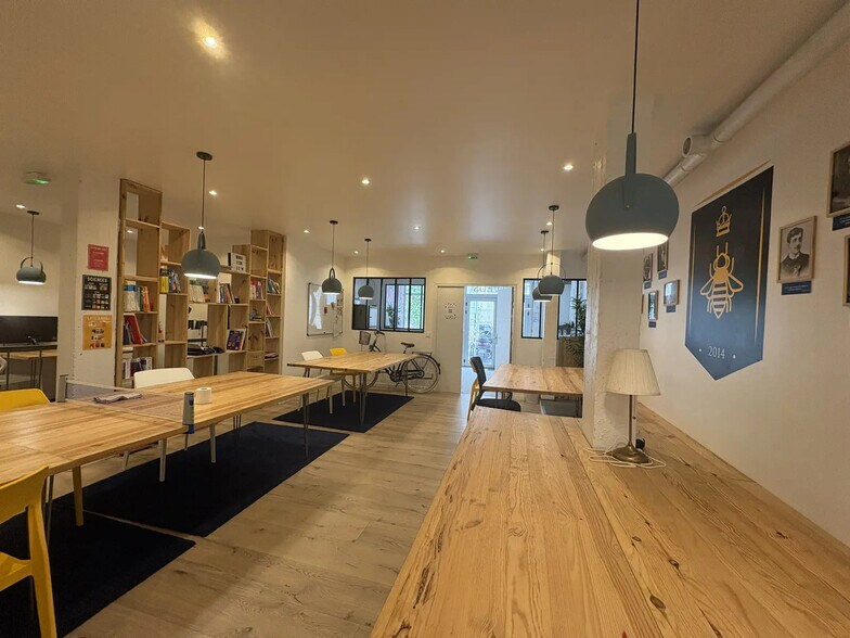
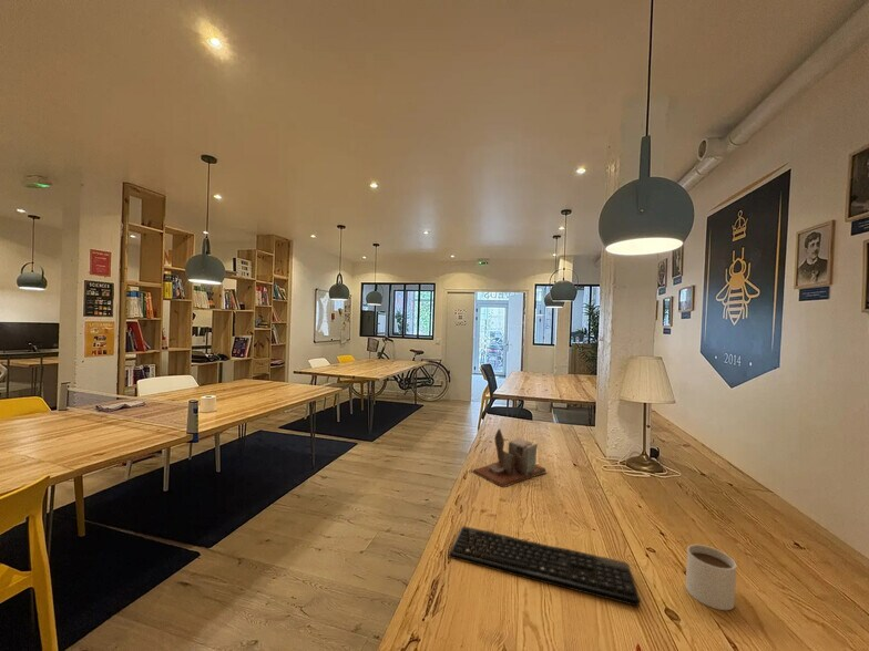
+ mug [685,544,737,611]
+ keyboard [448,526,641,607]
+ desk organizer [470,428,548,488]
